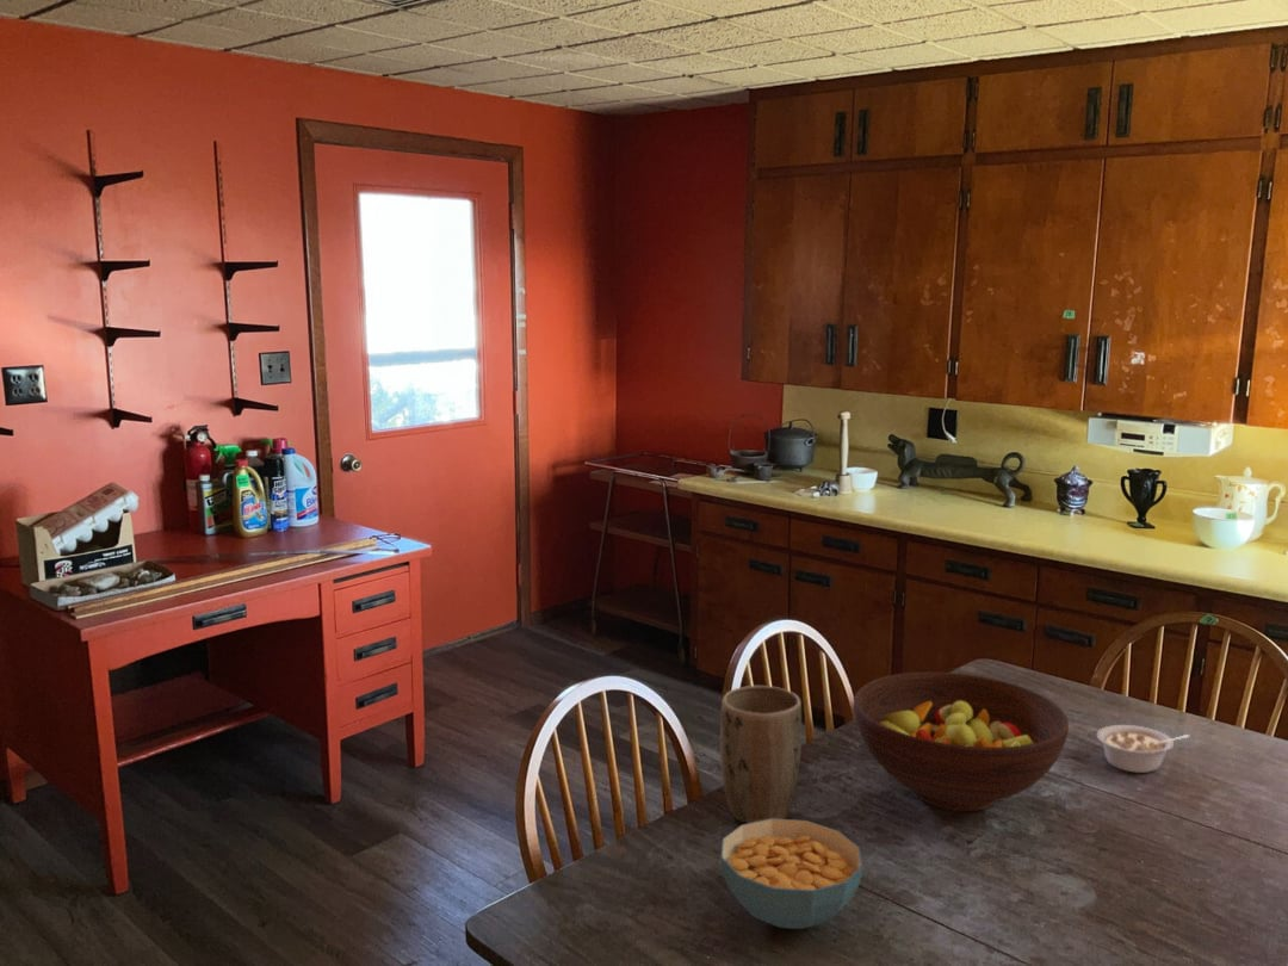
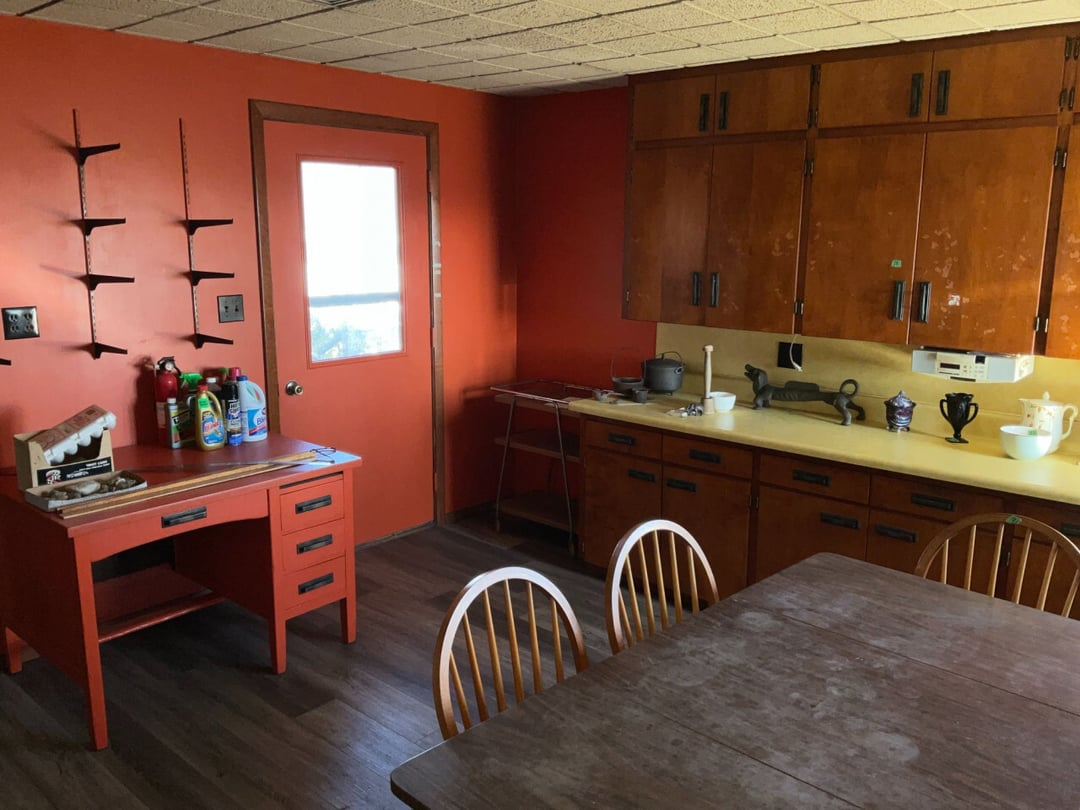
- fruit bowl [853,671,1070,812]
- plant pot [719,685,803,824]
- legume [1096,724,1190,774]
- cereal bowl [719,818,865,930]
